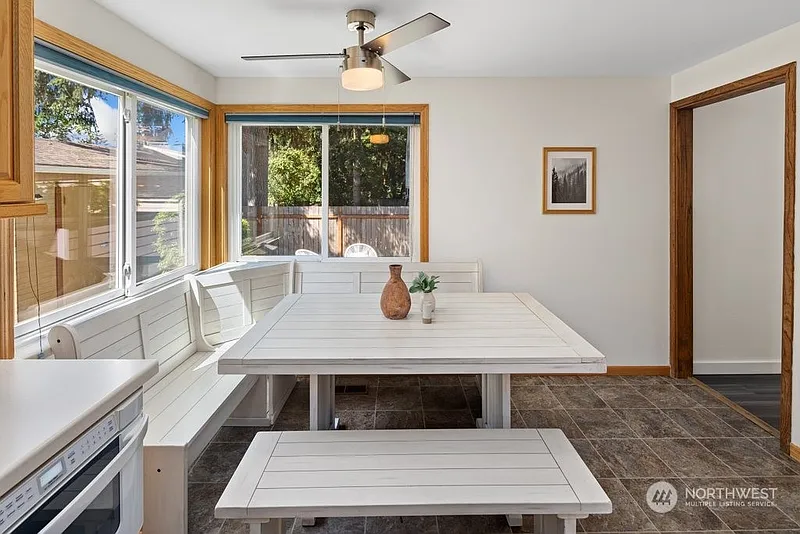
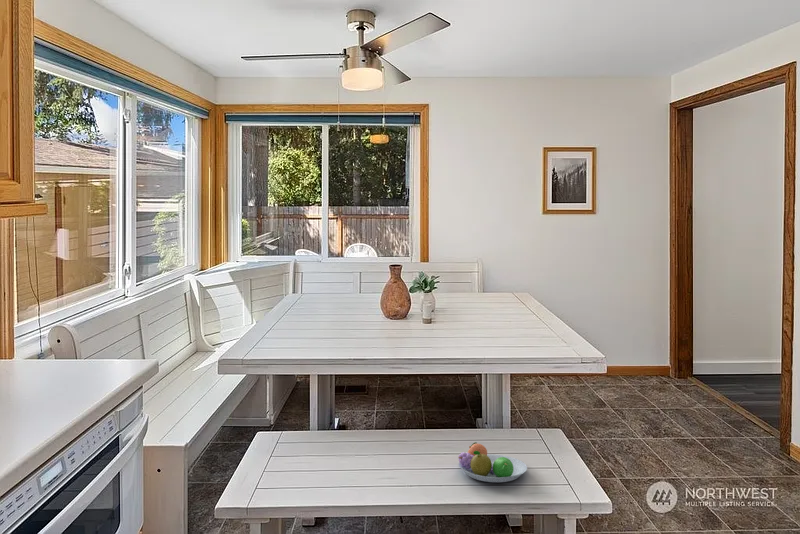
+ fruit bowl [457,441,528,483]
